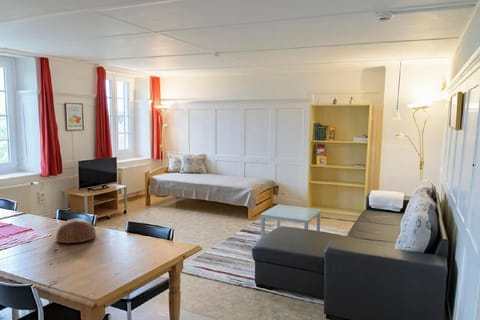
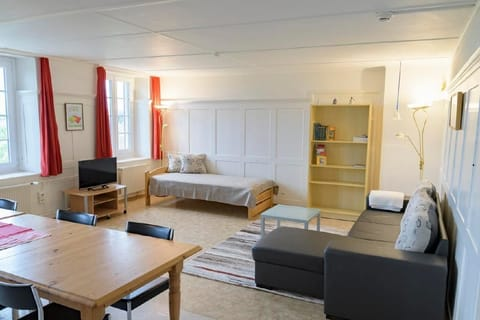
- bowl [55,218,97,244]
